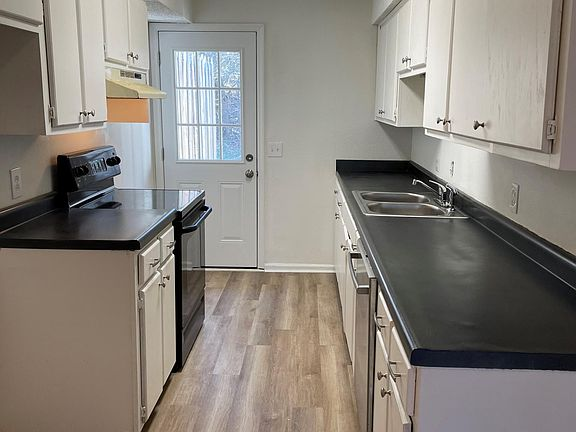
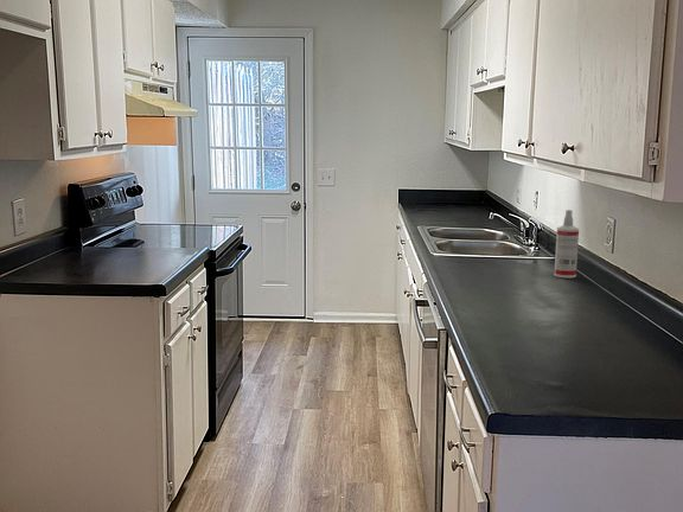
+ spray bottle [553,209,580,280]
